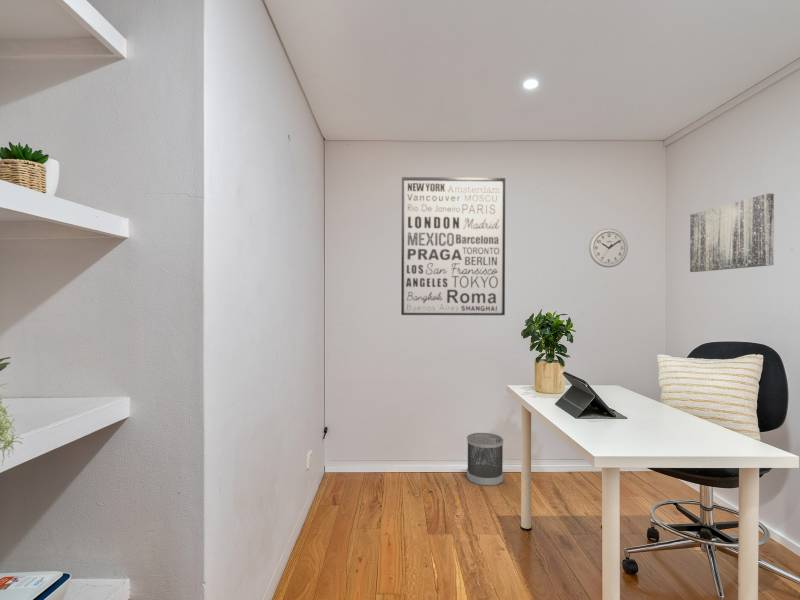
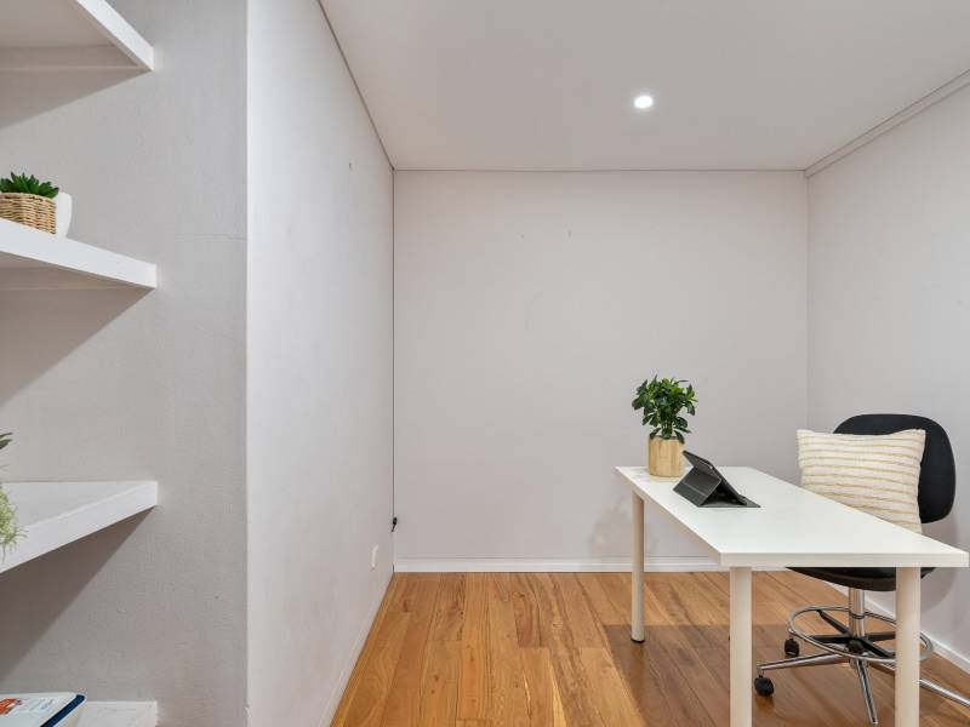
- wastebasket [466,432,504,487]
- wall art [400,176,506,316]
- wall clock [588,228,629,268]
- wall art [689,193,775,273]
